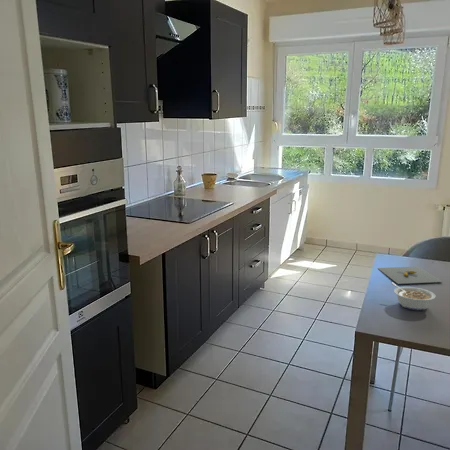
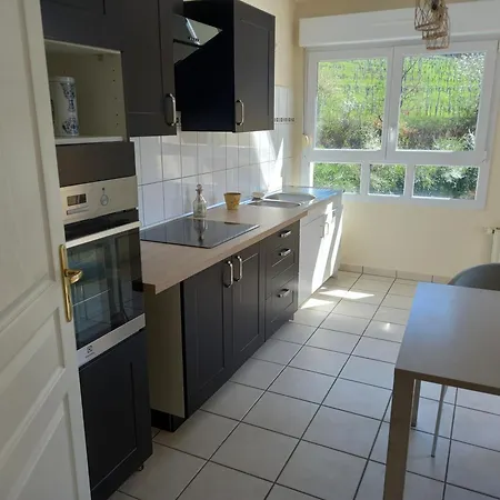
- banana [377,265,443,285]
- legume [390,282,437,311]
